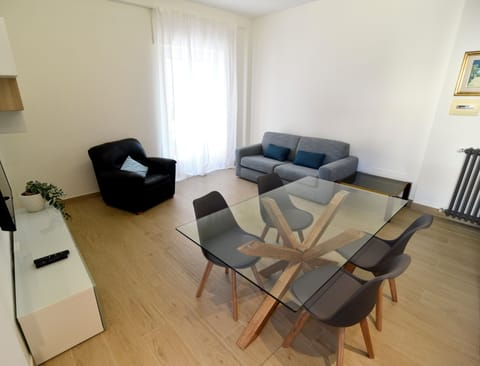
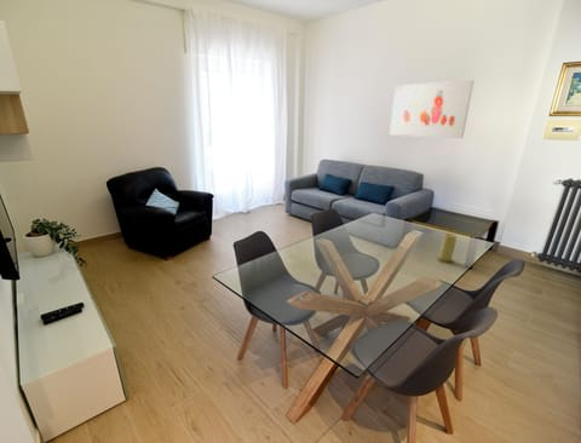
+ candle [436,231,458,264]
+ wall art [389,79,476,139]
